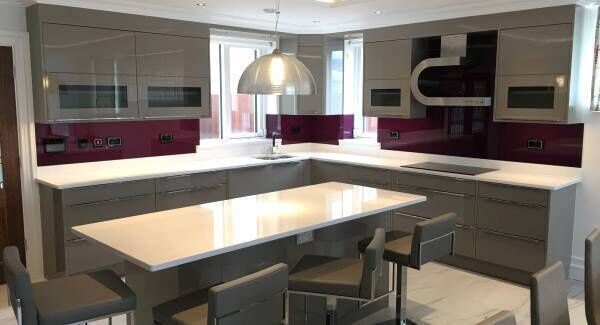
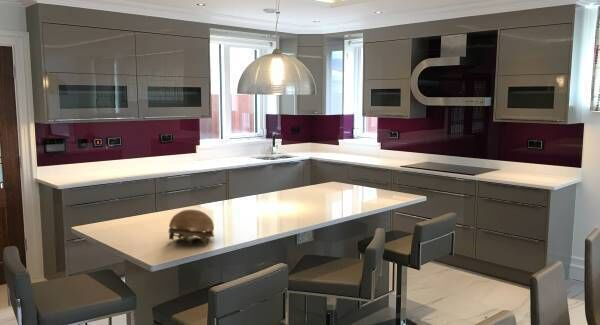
+ decorative bowl [167,208,215,246]
